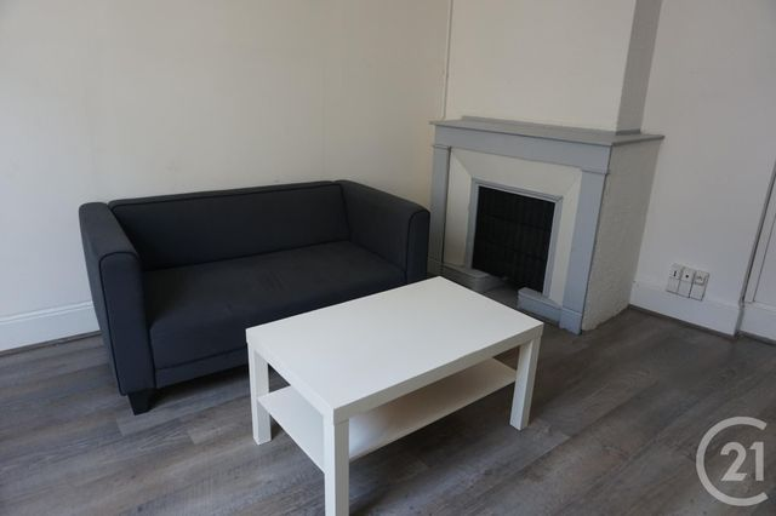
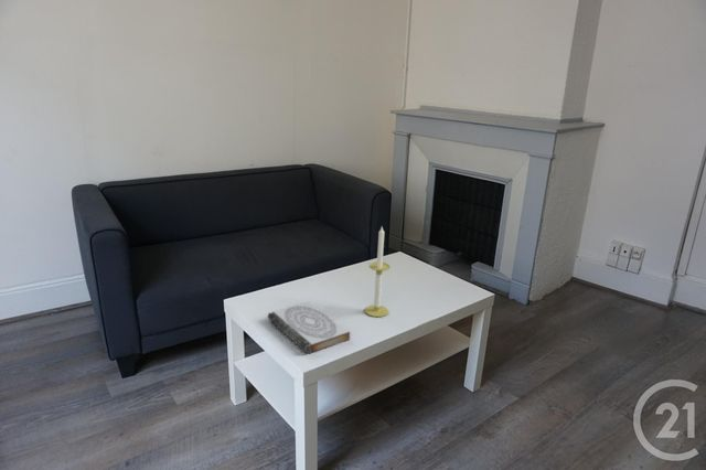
+ candle [364,226,392,318]
+ book [266,300,351,355]
